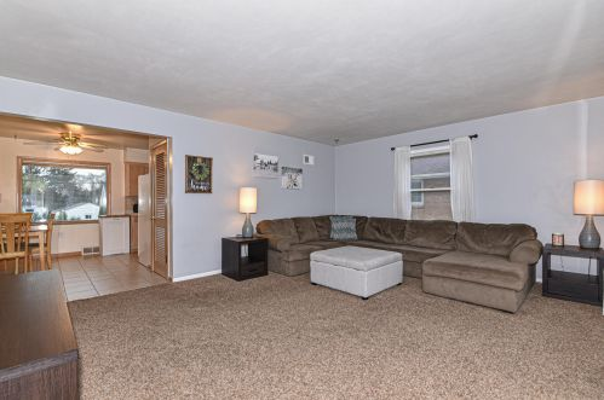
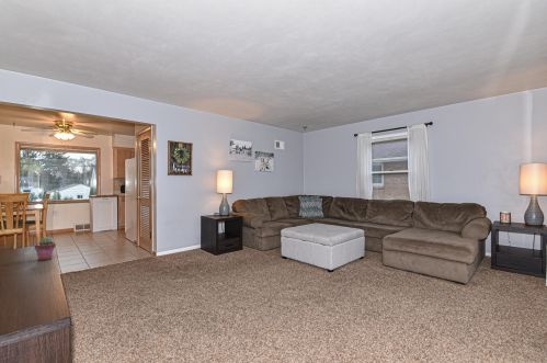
+ potted succulent [34,236,57,261]
